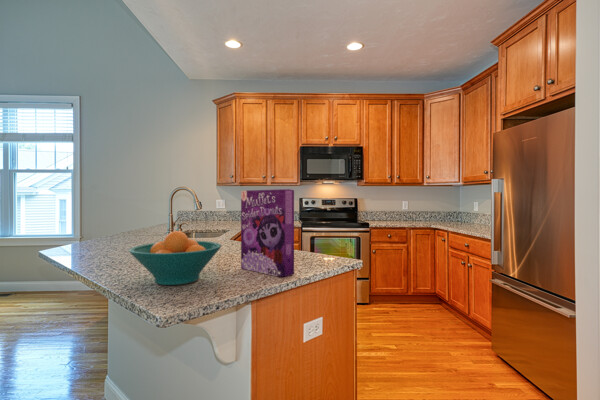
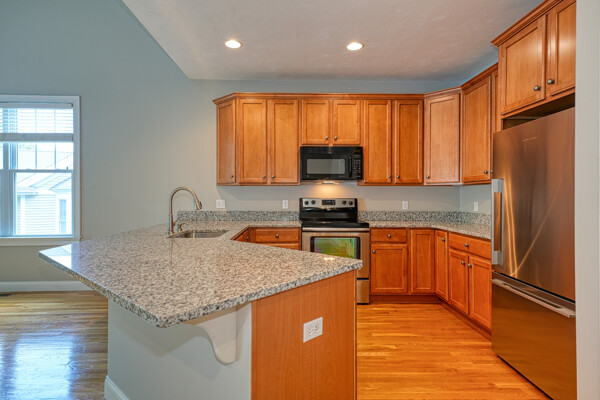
- fruit bowl [128,230,222,286]
- cereal box [240,188,295,278]
